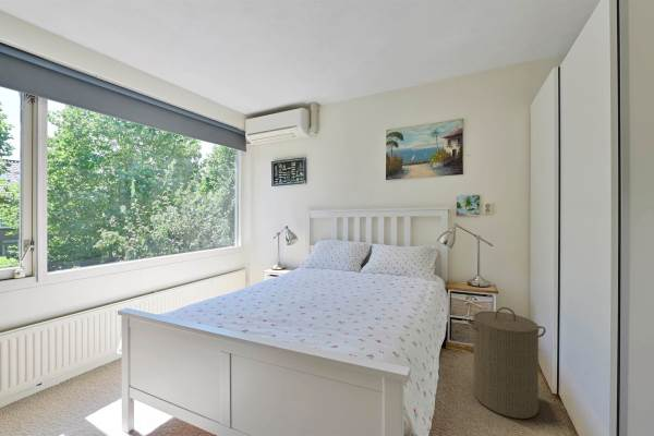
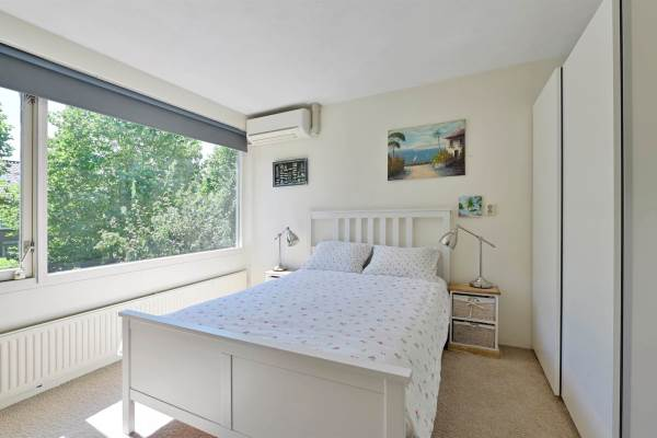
- laundry hamper [465,306,547,420]
